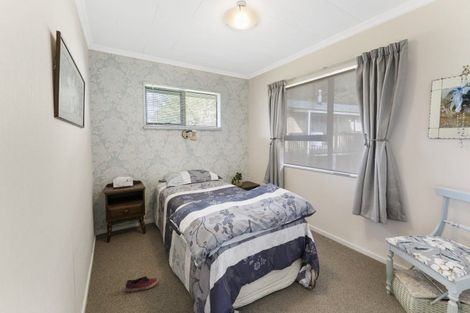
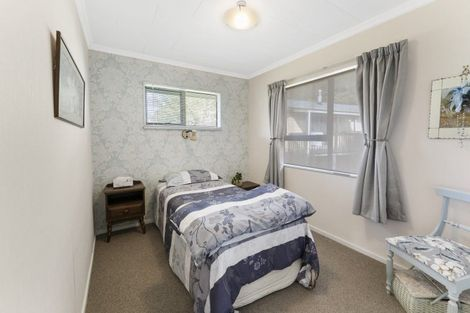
- shoe [124,275,159,293]
